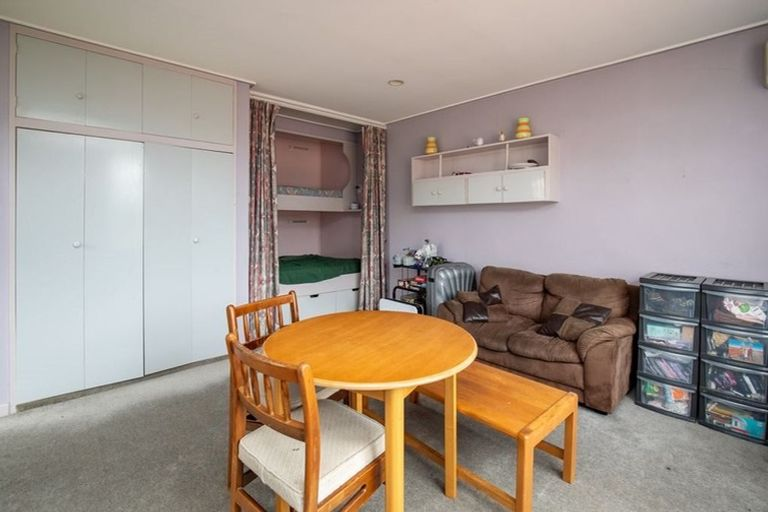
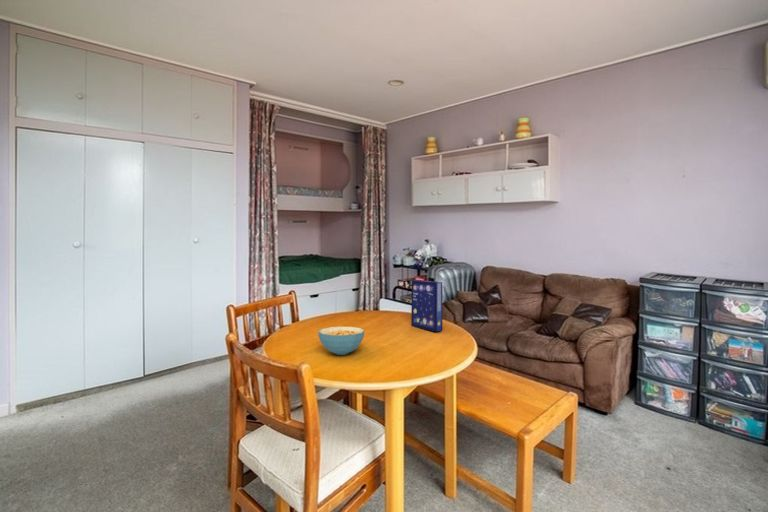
+ cereal bowl [317,326,366,356]
+ cereal box [410,279,444,332]
